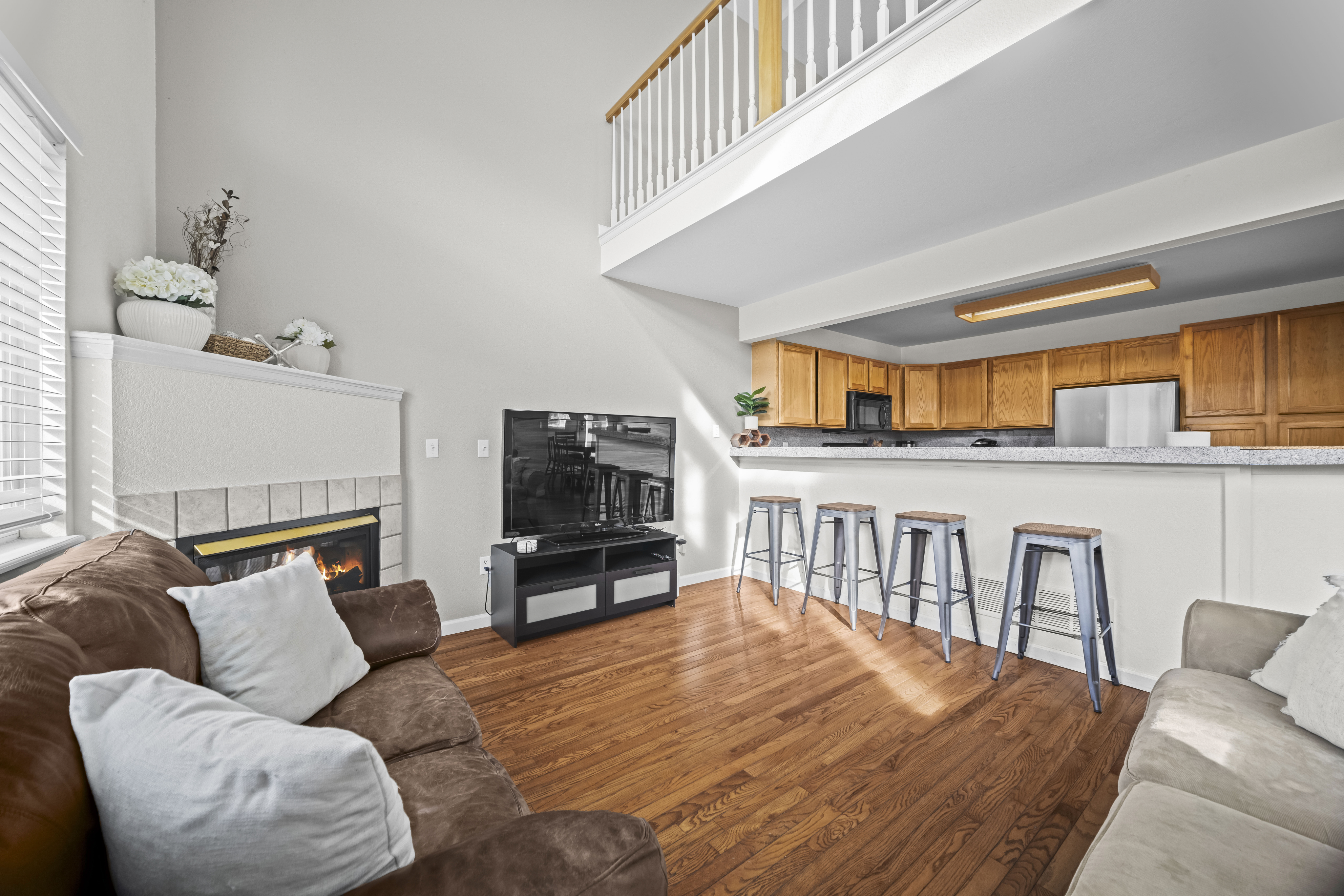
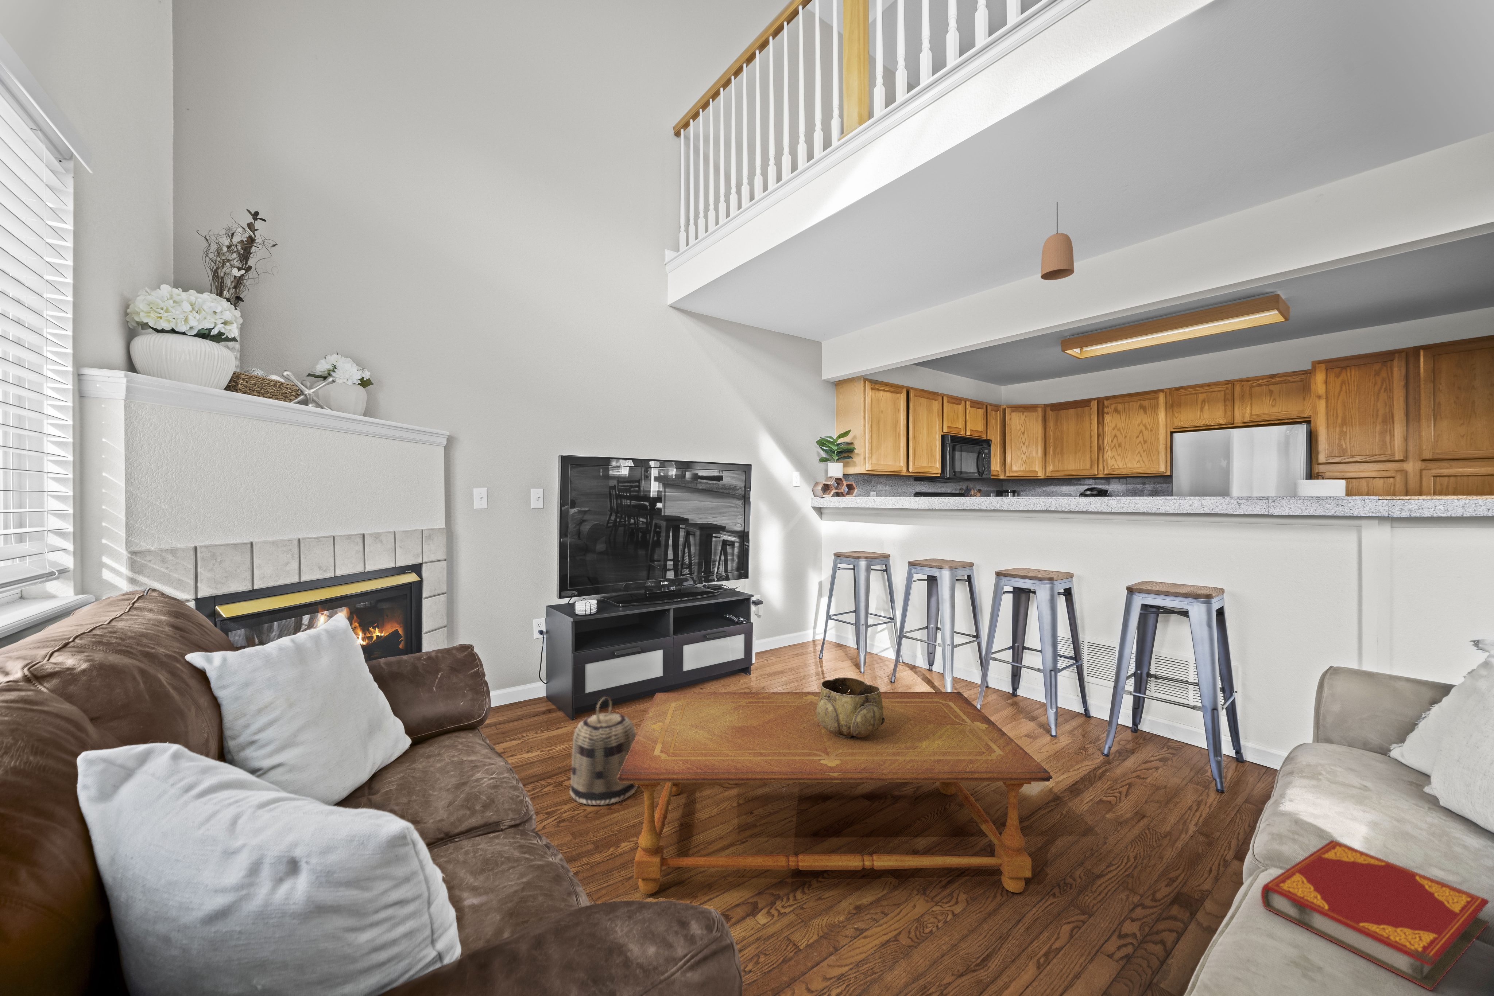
+ coffee table [617,691,1053,894]
+ decorative bowl [816,677,885,738]
+ pendant light [1040,201,1075,281]
+ hardback book [1261,839,1490,990]
+ basket [569,696,638,806]
